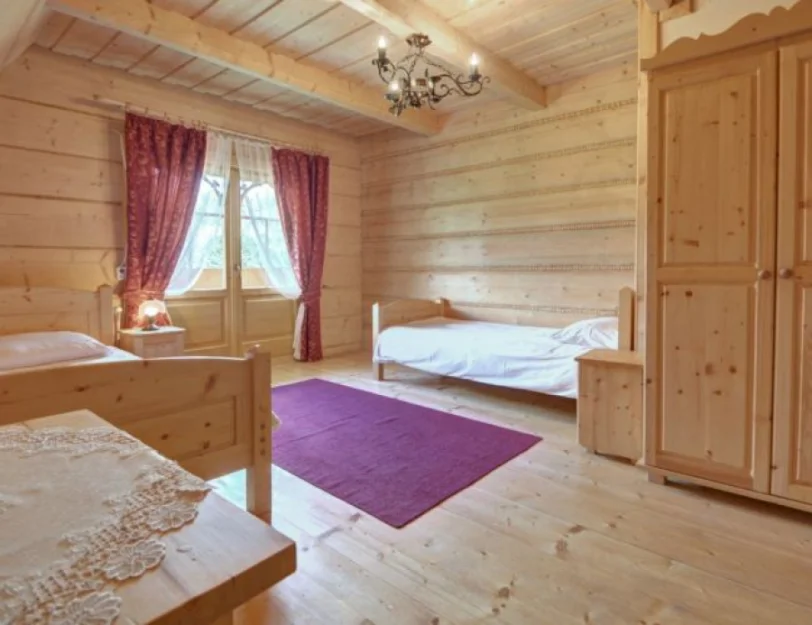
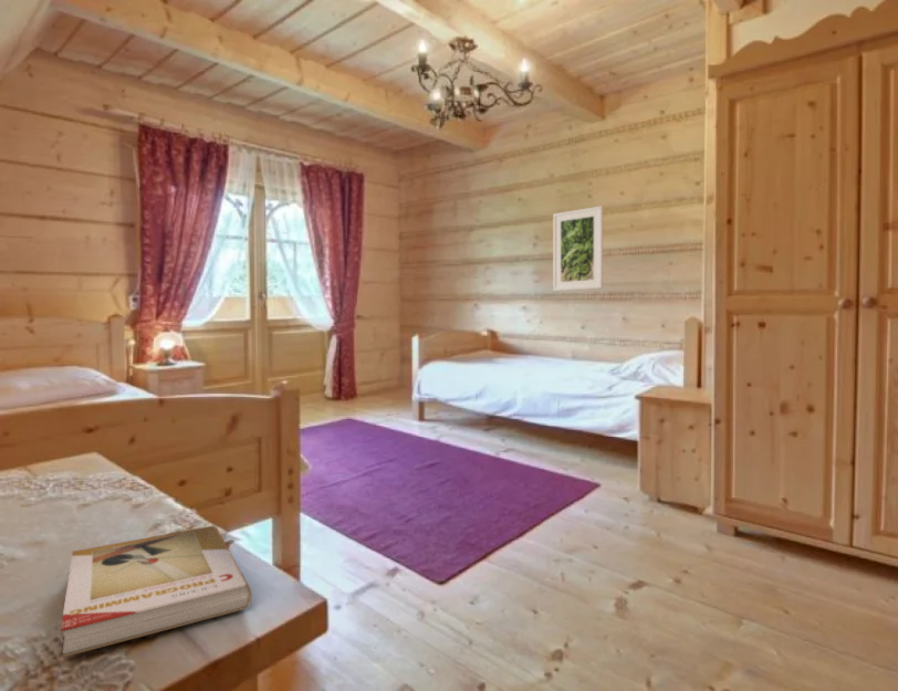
+ book [60,524,253,659]
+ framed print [552,205,604,292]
